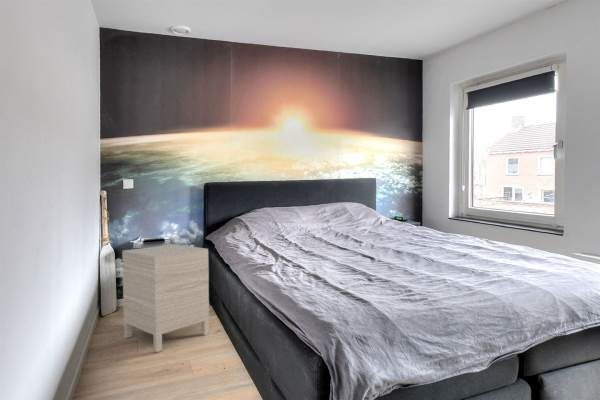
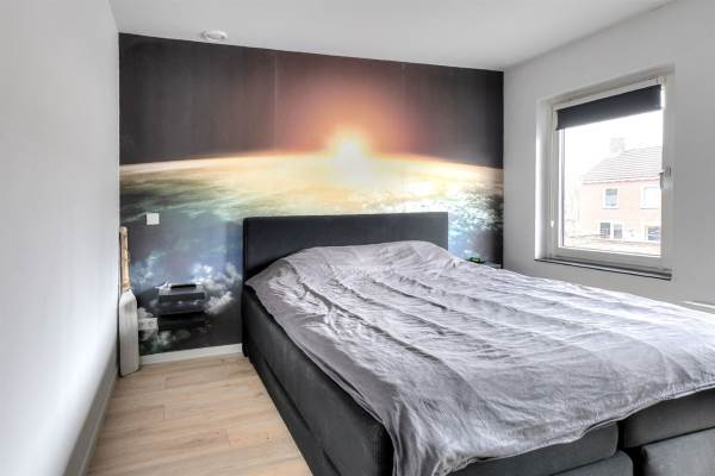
- nightstand [121,243,210,353]
